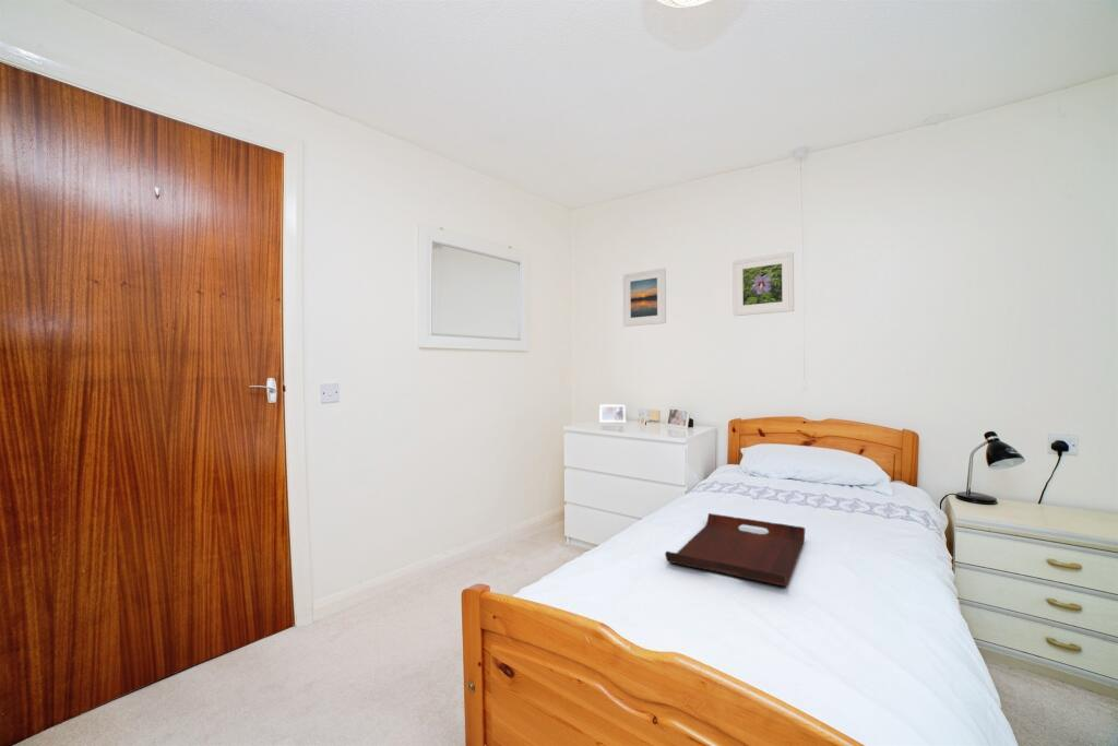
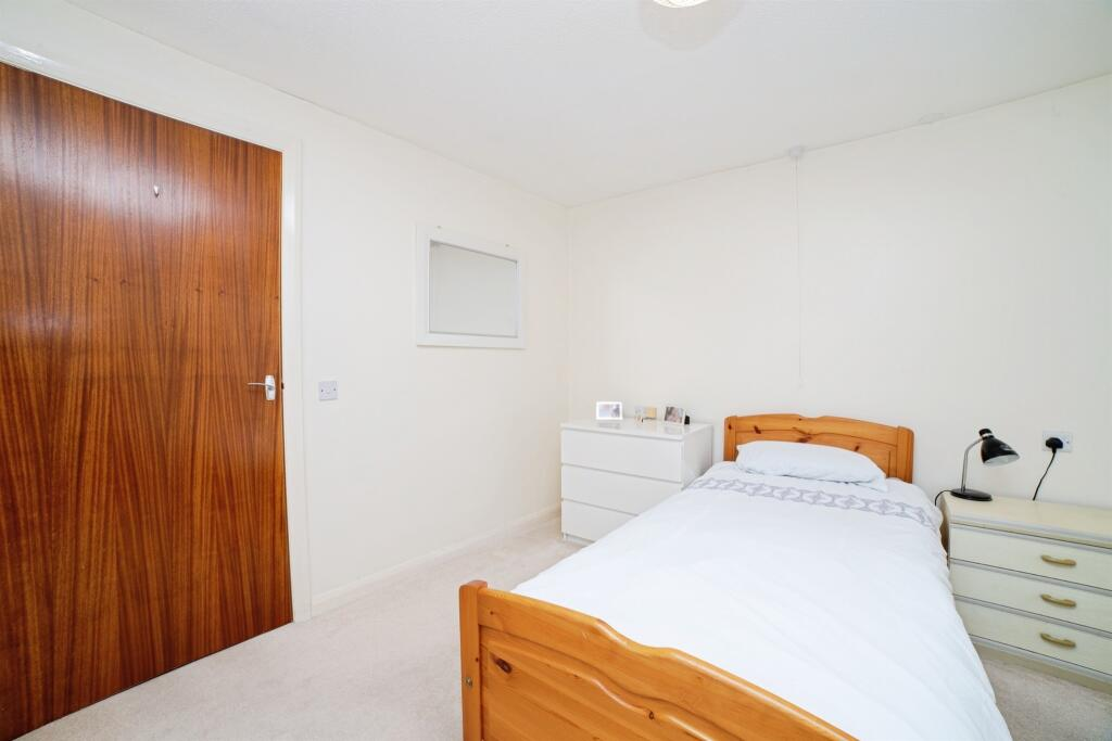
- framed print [732,250,795,317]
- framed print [622,268,667,328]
- serving tray [664,512,806,588]
